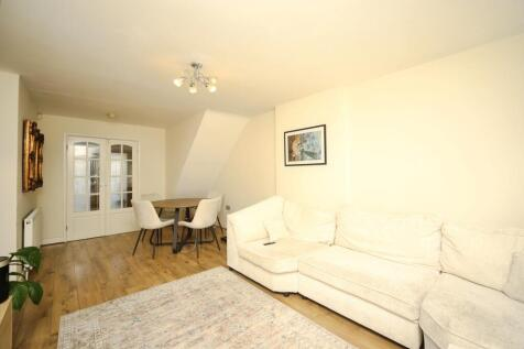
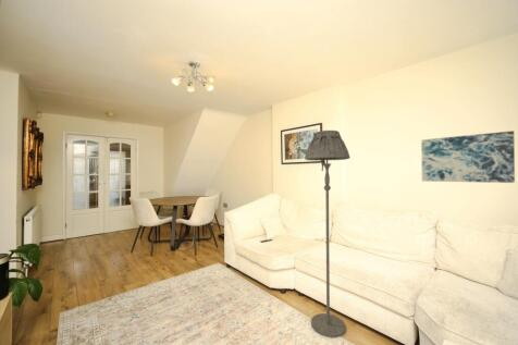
+ floor lamp [304,130,351,338]
+ wall art [420,130,516,184]
